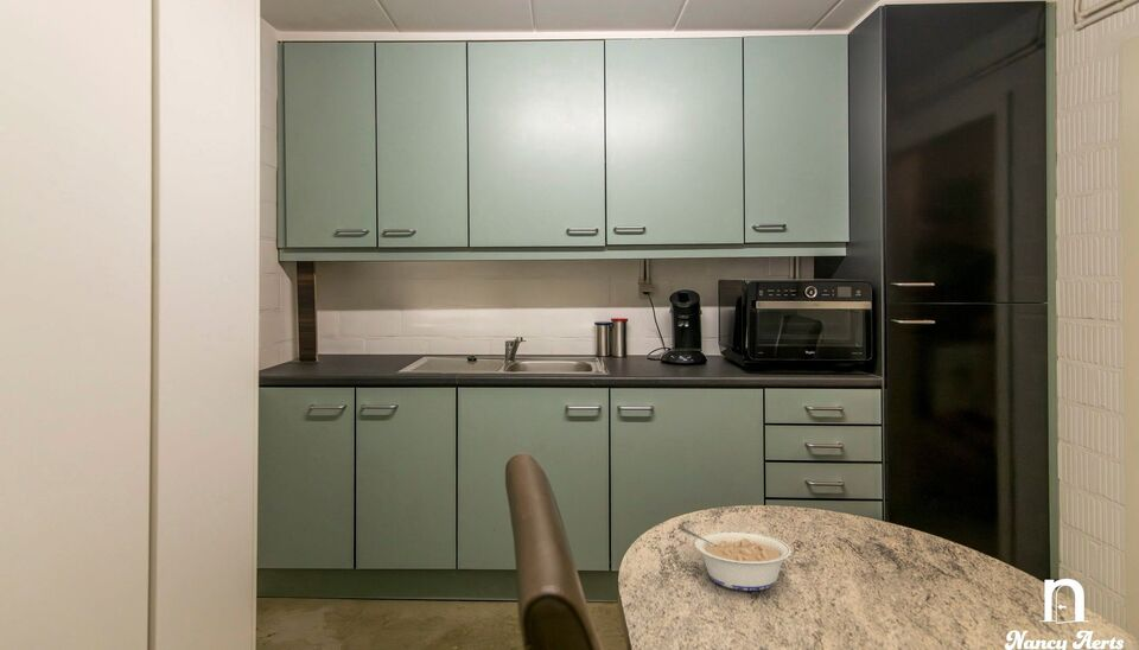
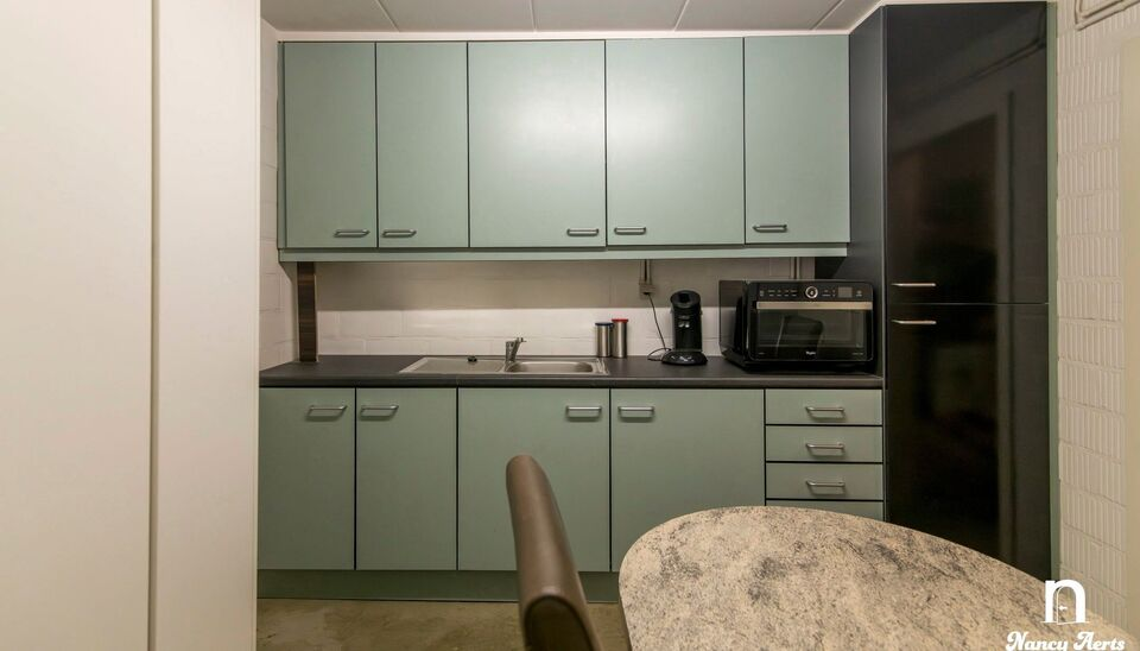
- legume [679,525,793,592]
